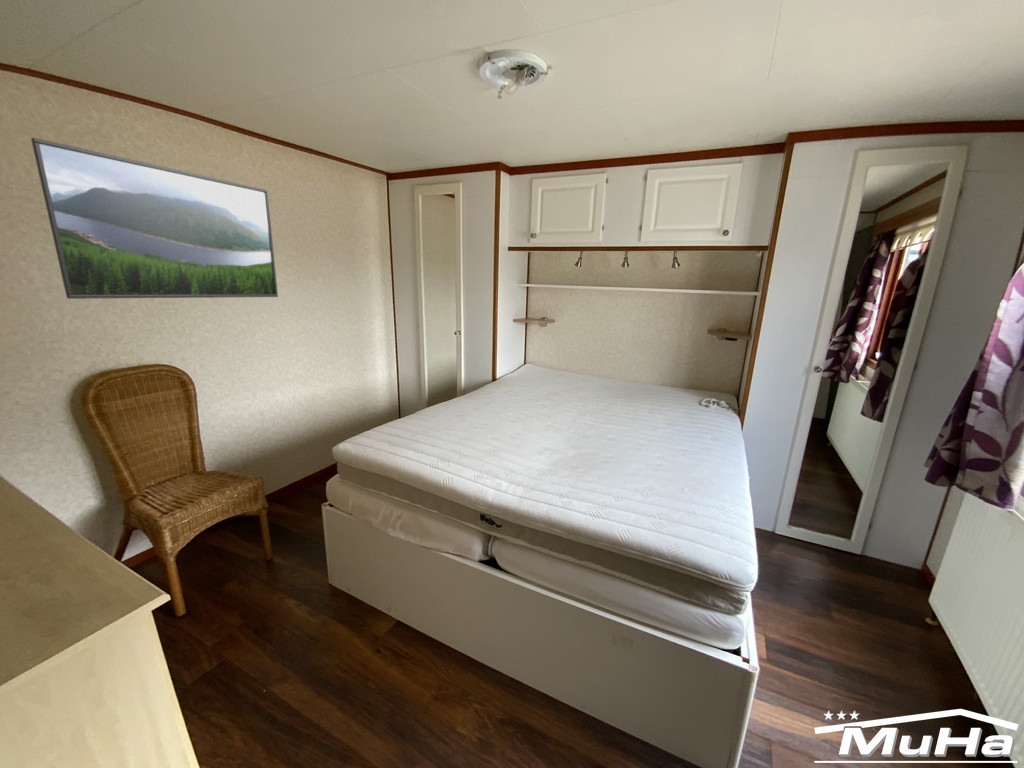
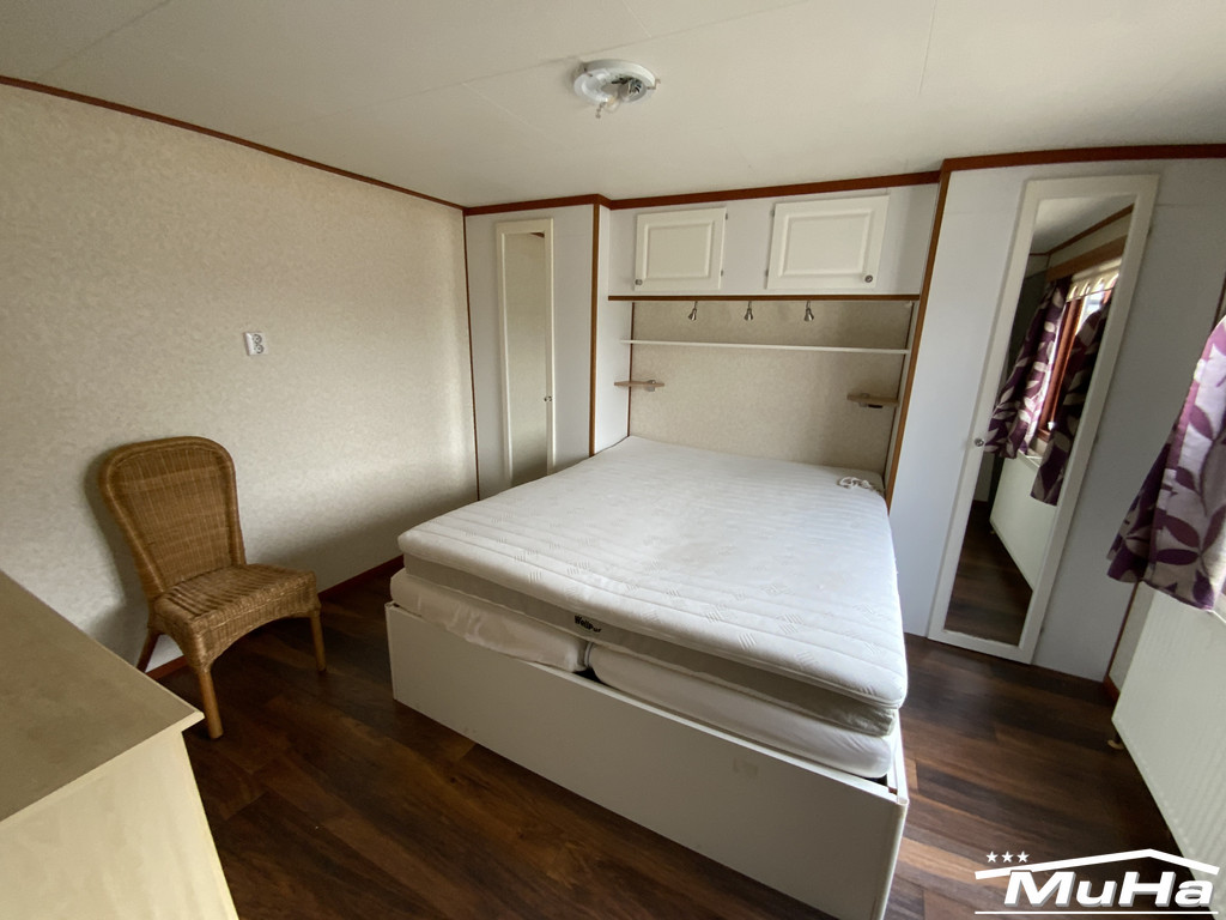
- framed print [30,137,279,300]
